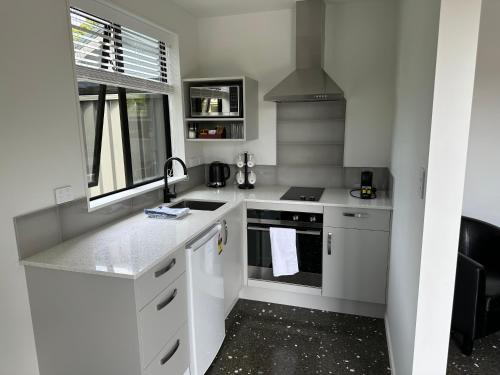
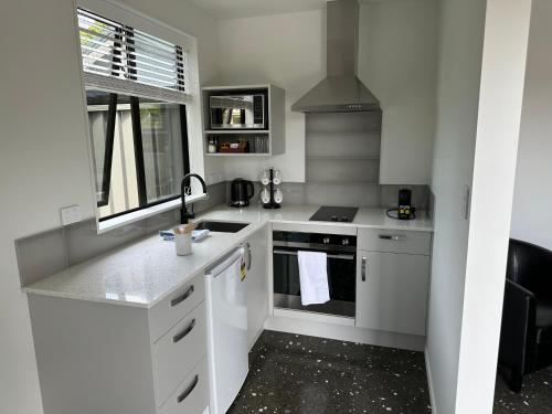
+ utensil holder [171,219,199,256]
